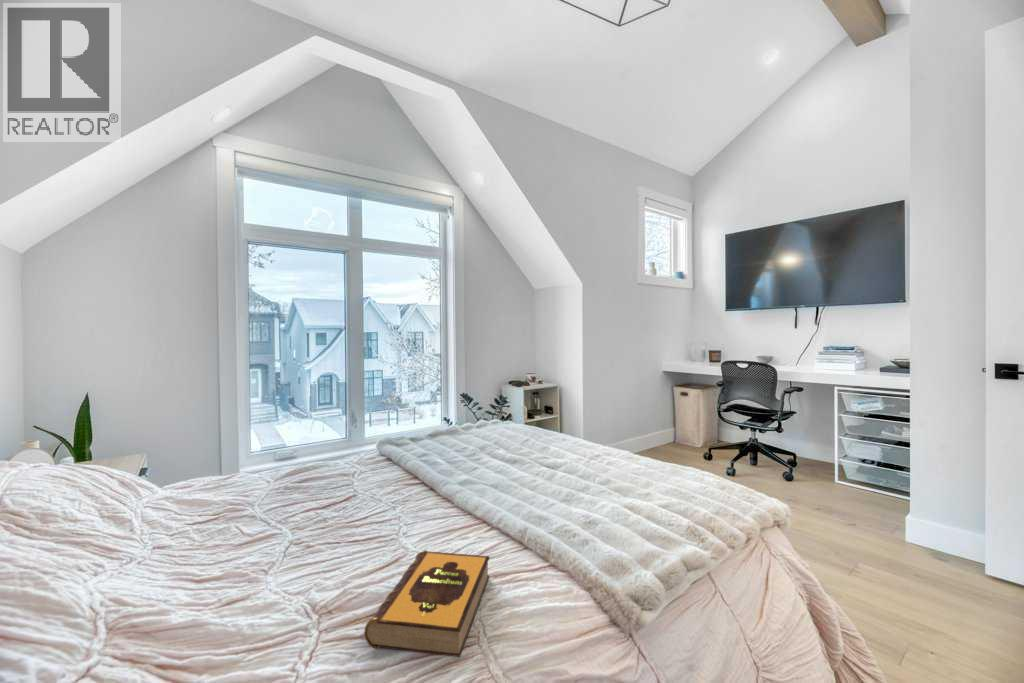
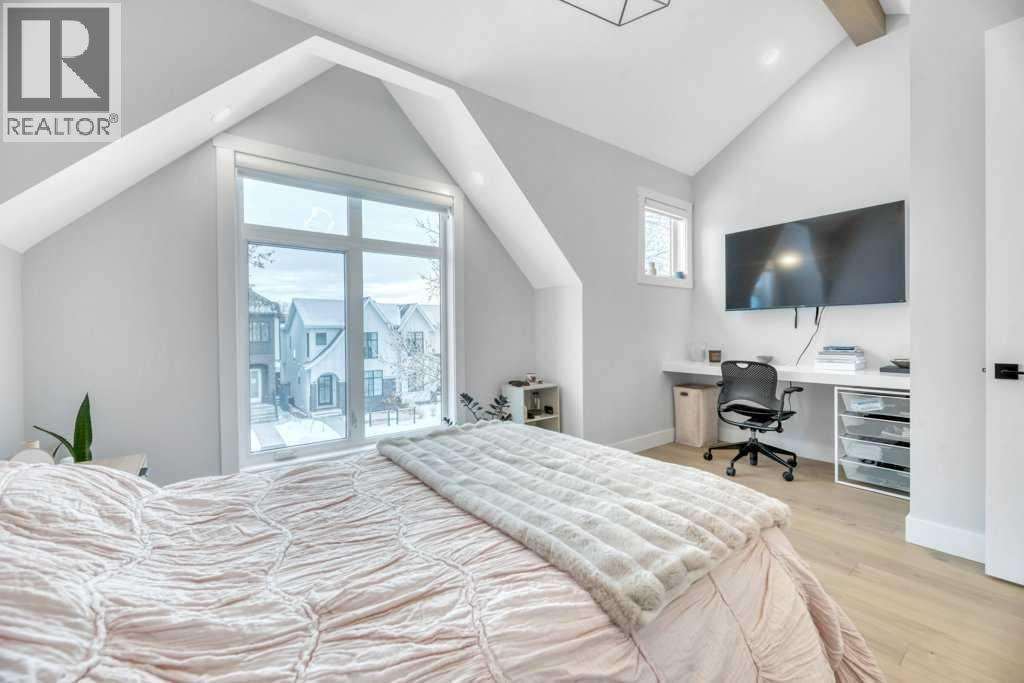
- hardback book [363,549,491,658]
